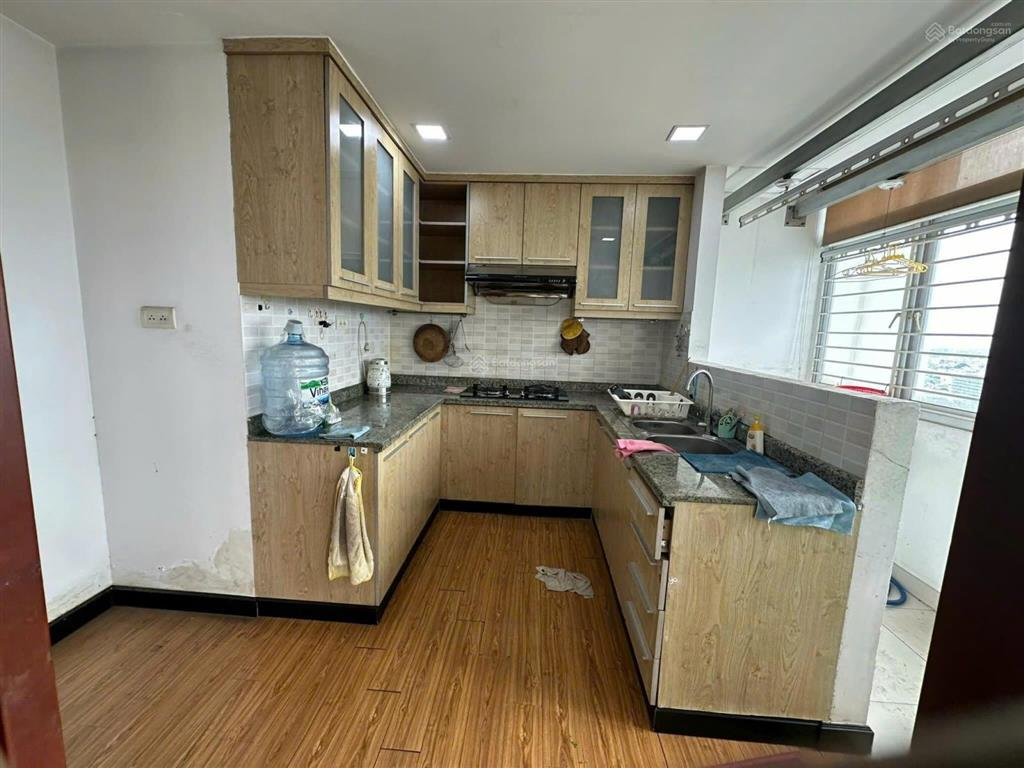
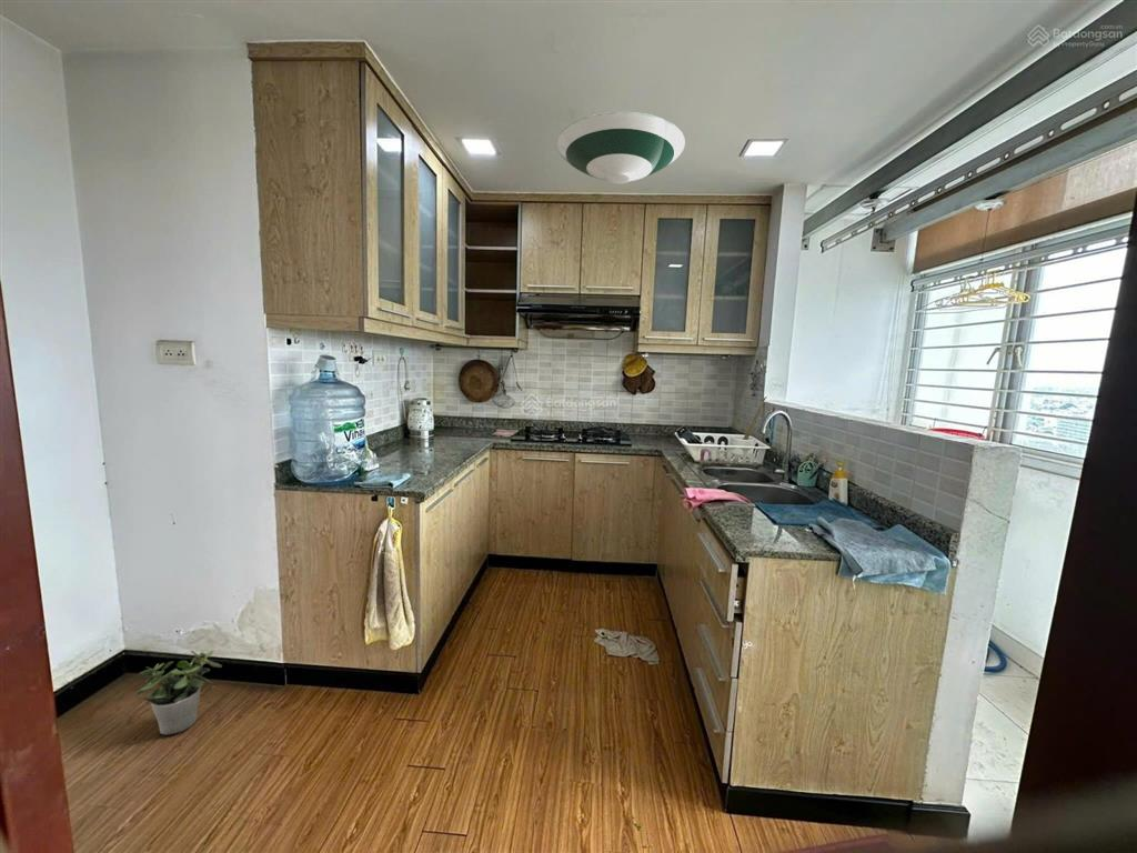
+ potted plant [133,650,223,736]
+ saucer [555,111,686,184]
